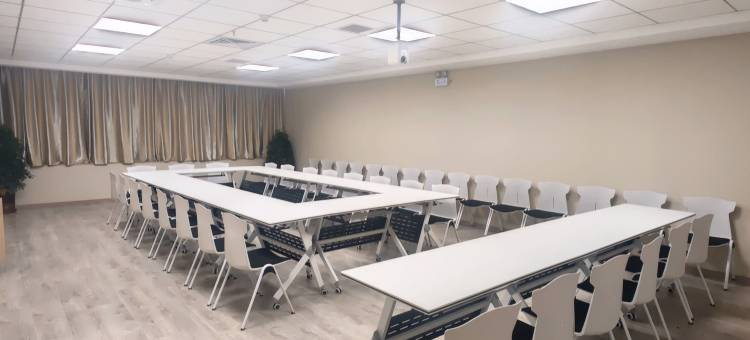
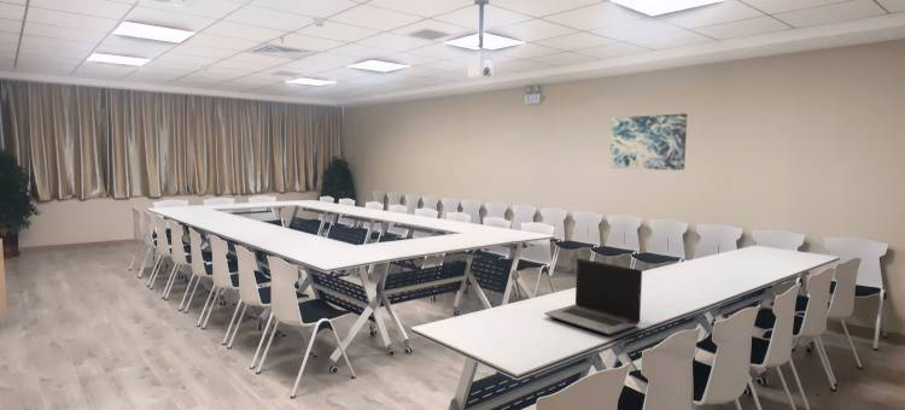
+ laptop computer [543,258,643,335]
+ wall art [608,112,688,171]
